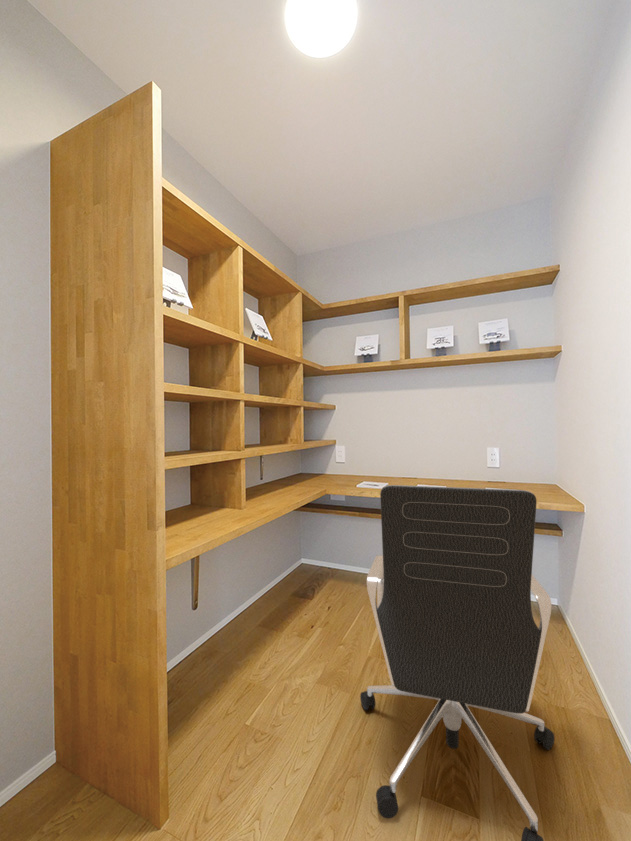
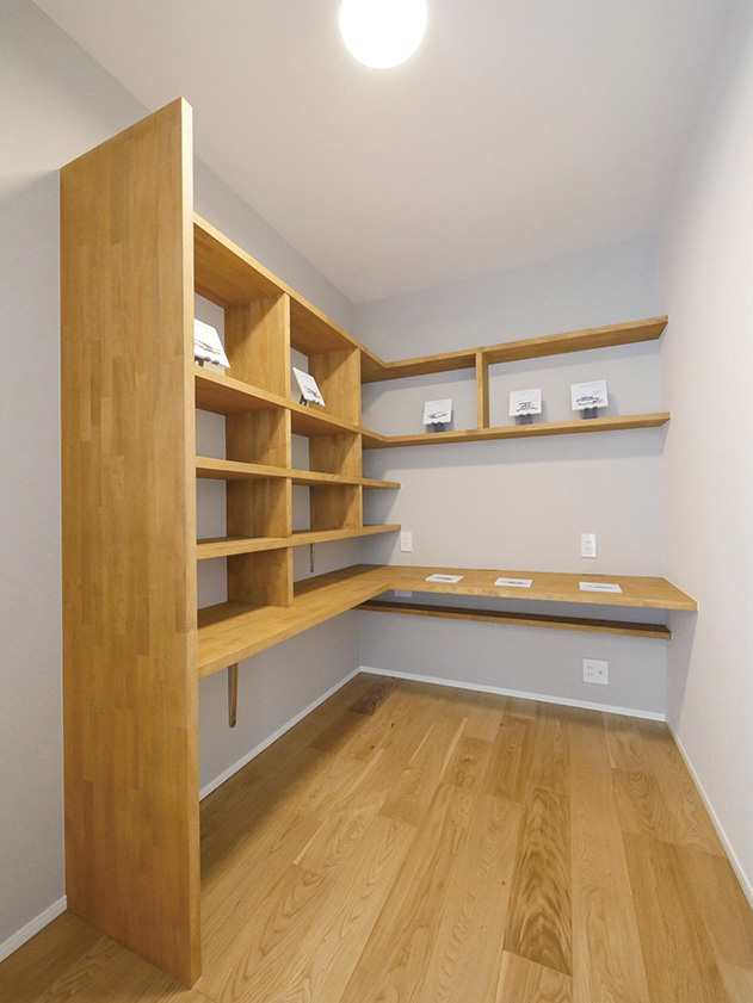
- office chair [359,484,556,841]
